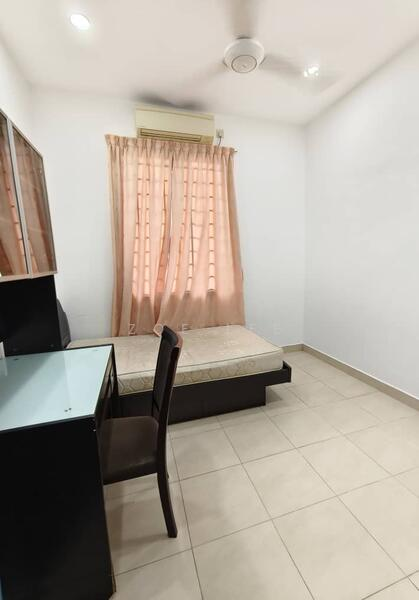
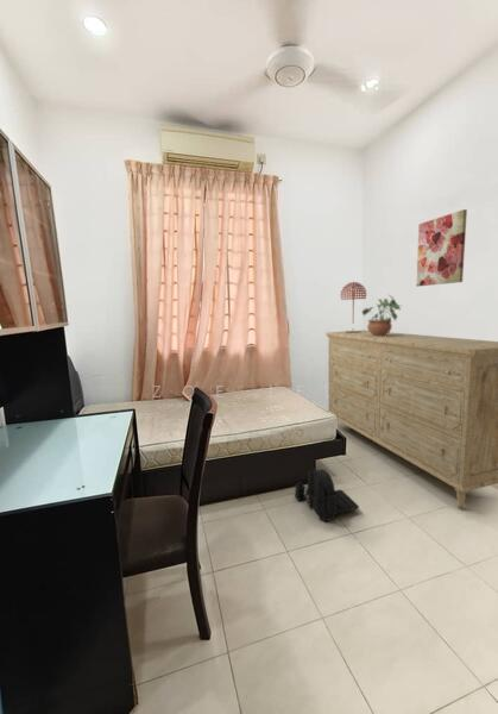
+ dresser [324,328,498,509]
+ backpack [294,466,360,522]
+ potted plant [361,294,402,337]
+ wall art [415,208,468,288]
+ table lamp [339,281,367,333]
